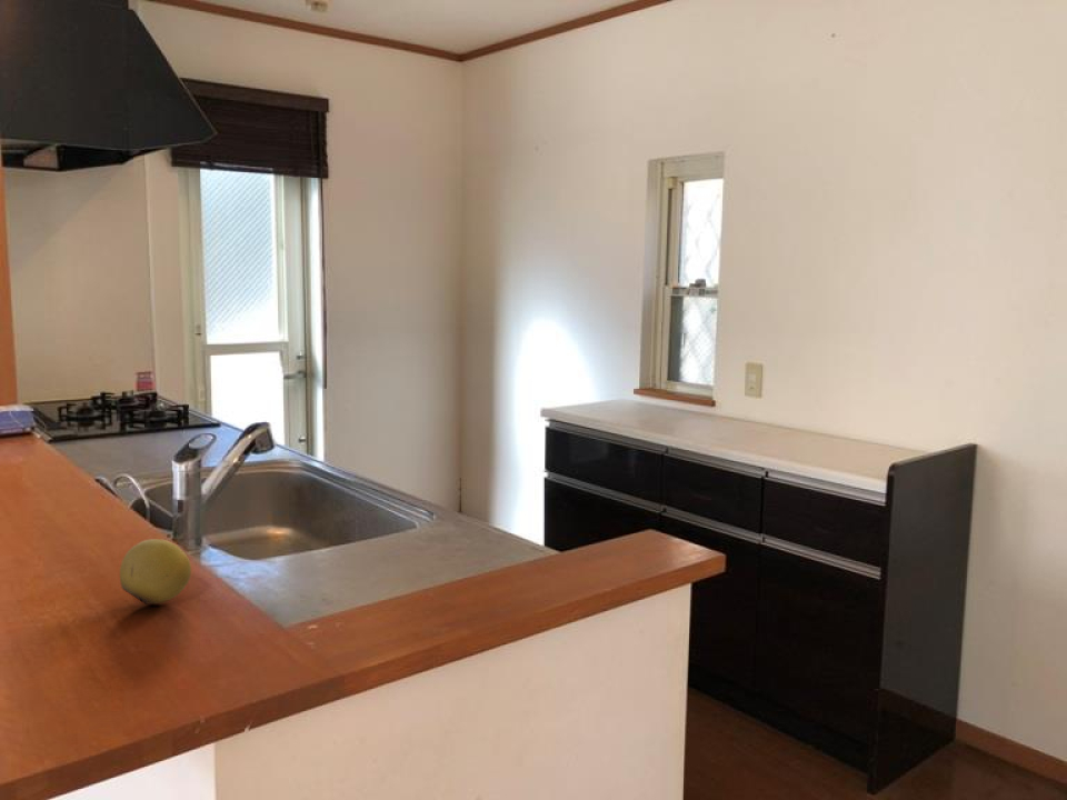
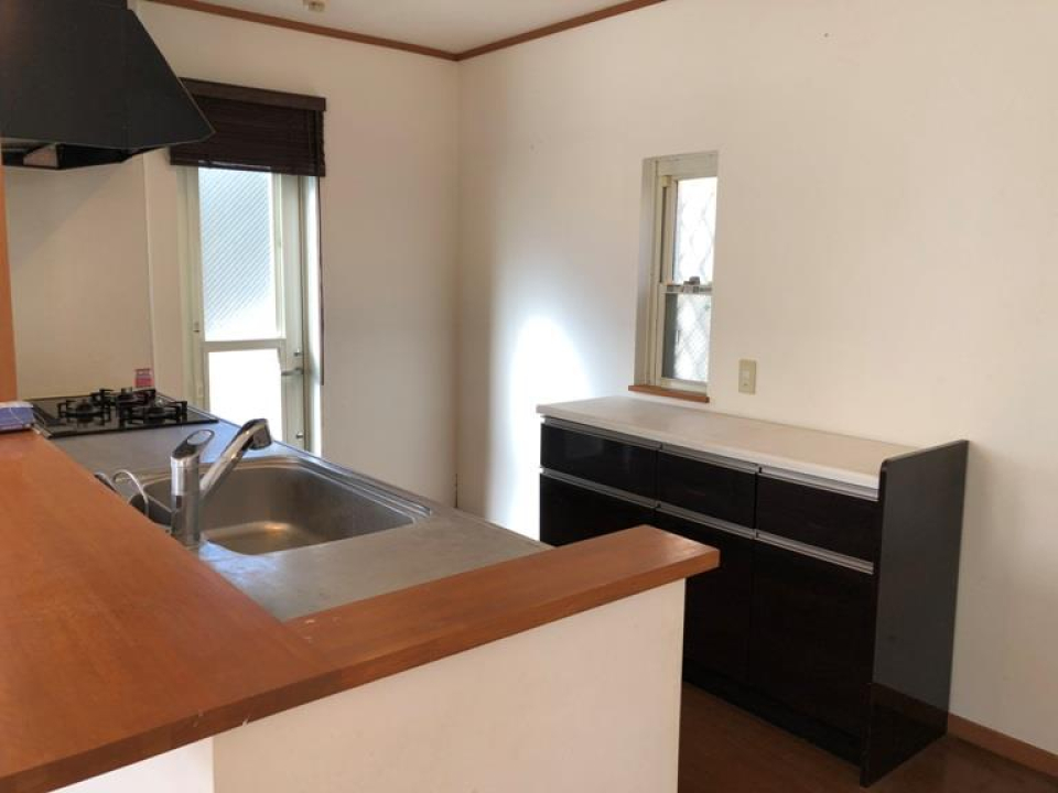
- fruit [119,538,192,606]
